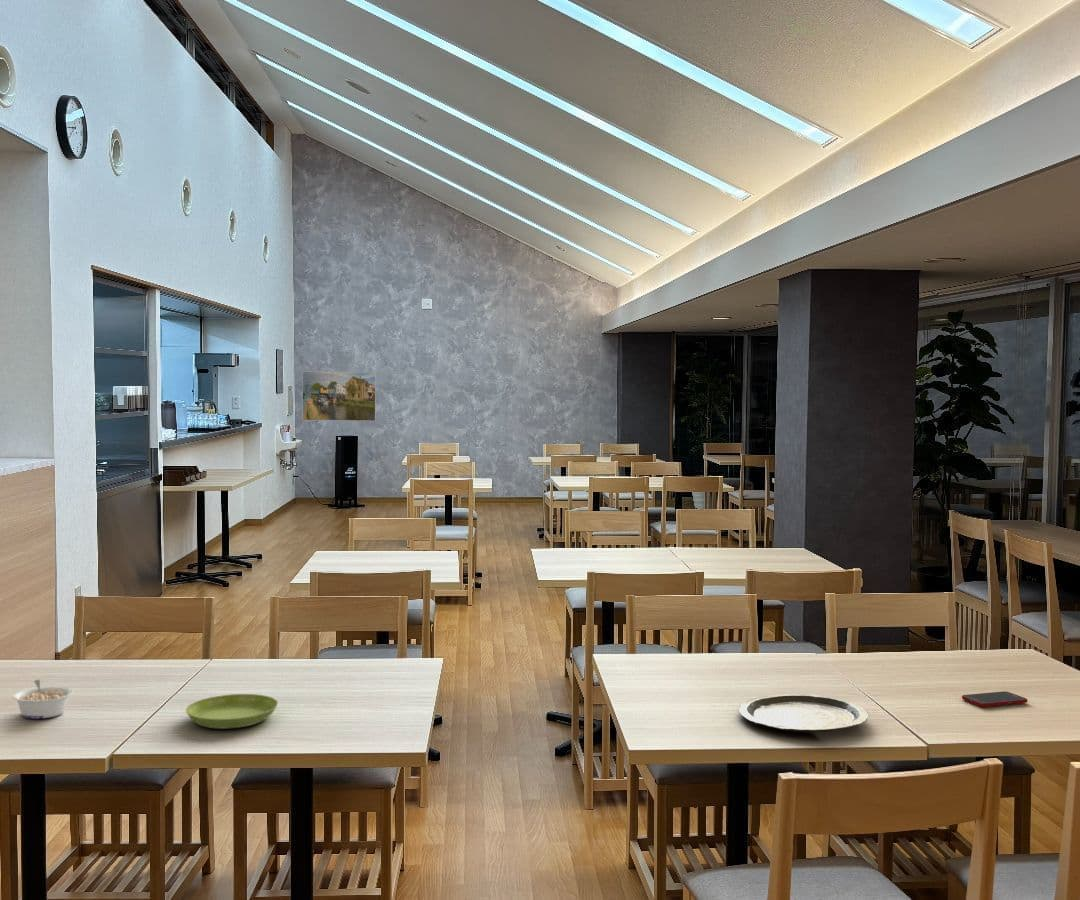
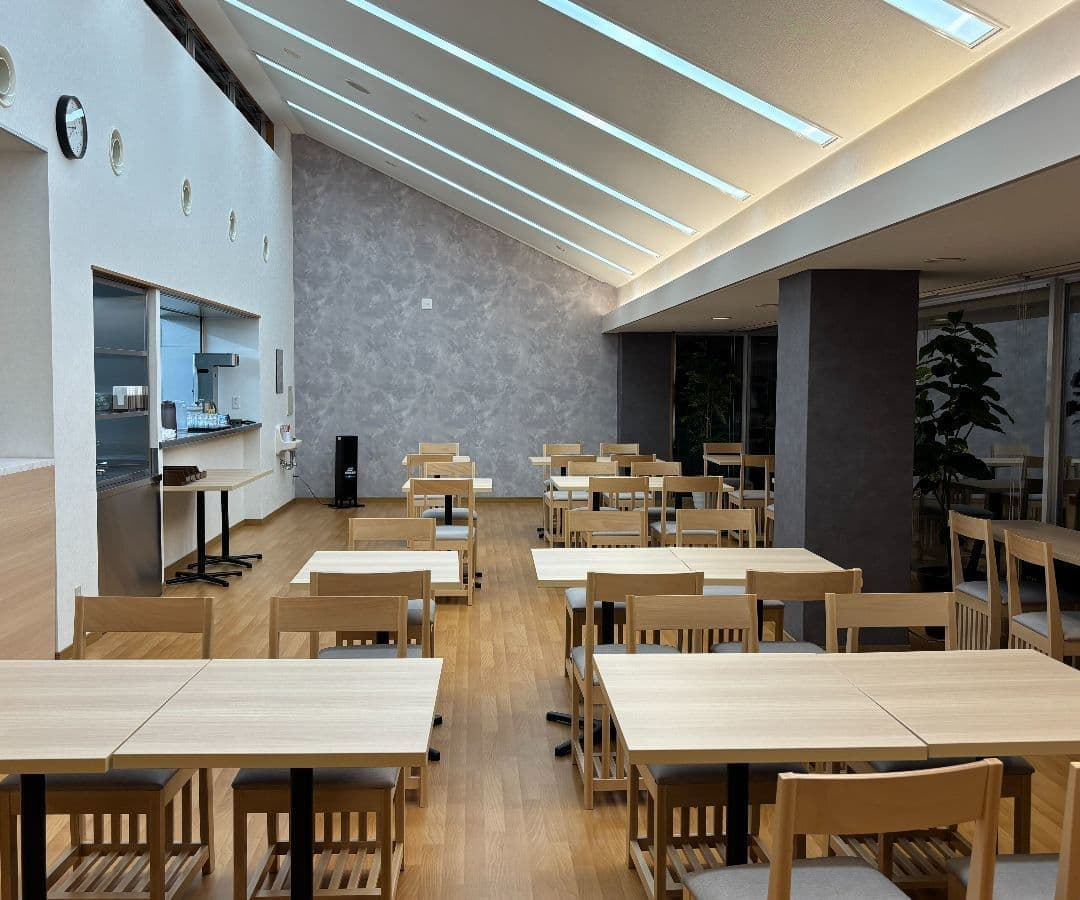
- cell phone [961,690,1028,708]
- saucer [185,693,279,730]
- legume [11,679,74,720]
- plate [738,693,870,734]
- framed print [301,370,377,422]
